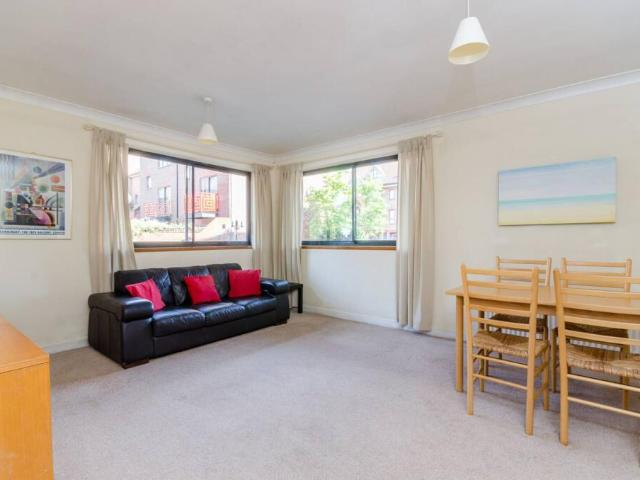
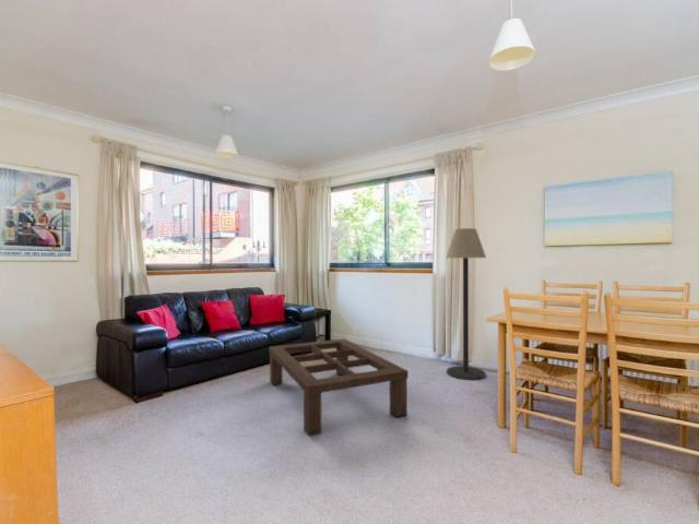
+ floor lamp [445,227,487,381]
+ coffee table [268,337,410,438]
